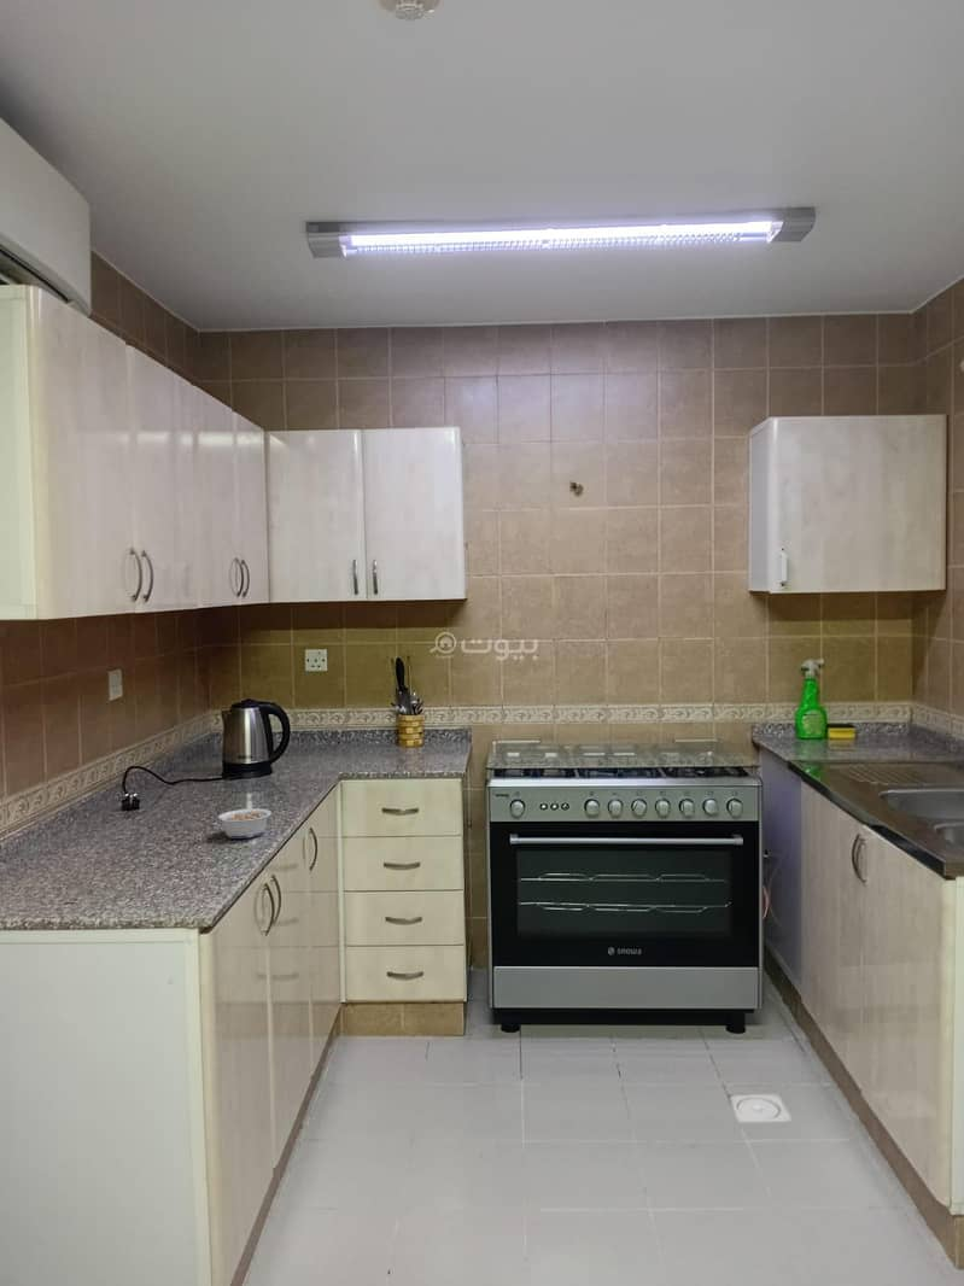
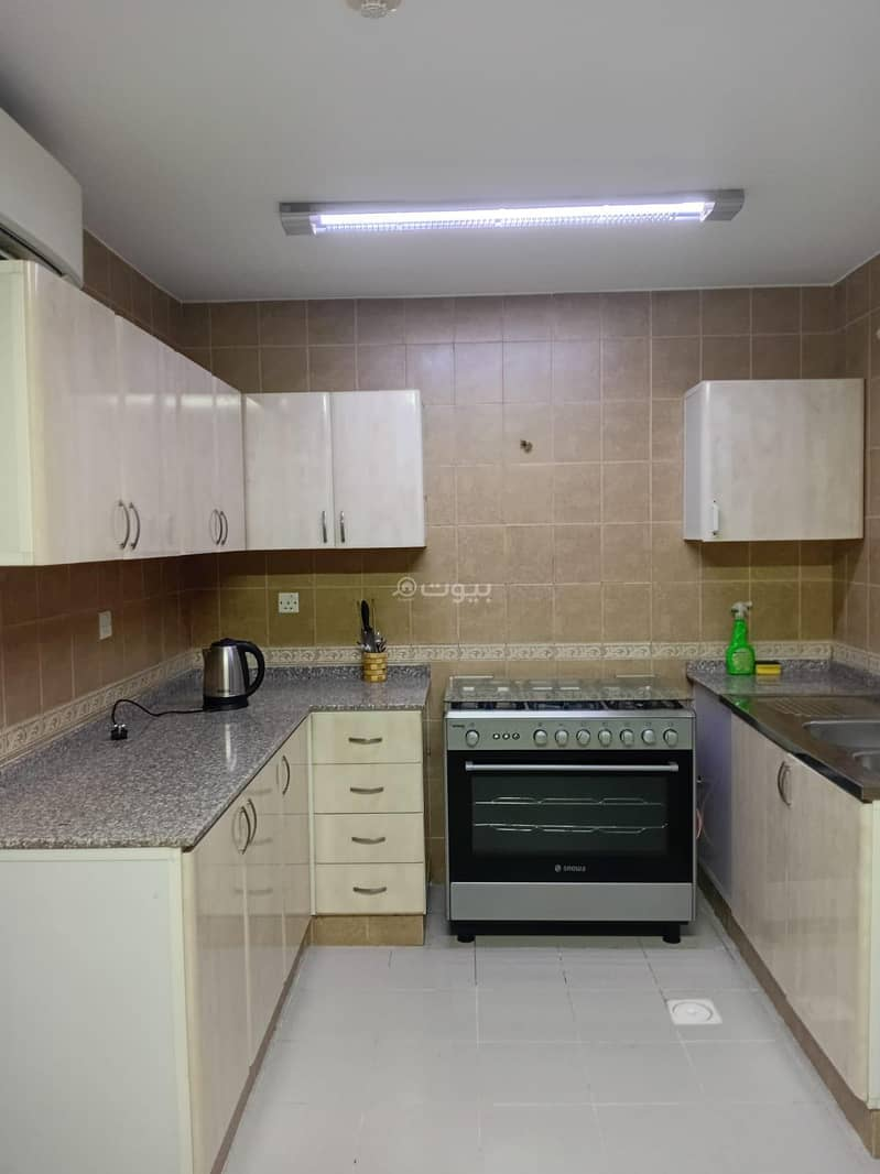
- legume [208,807,273,840]
